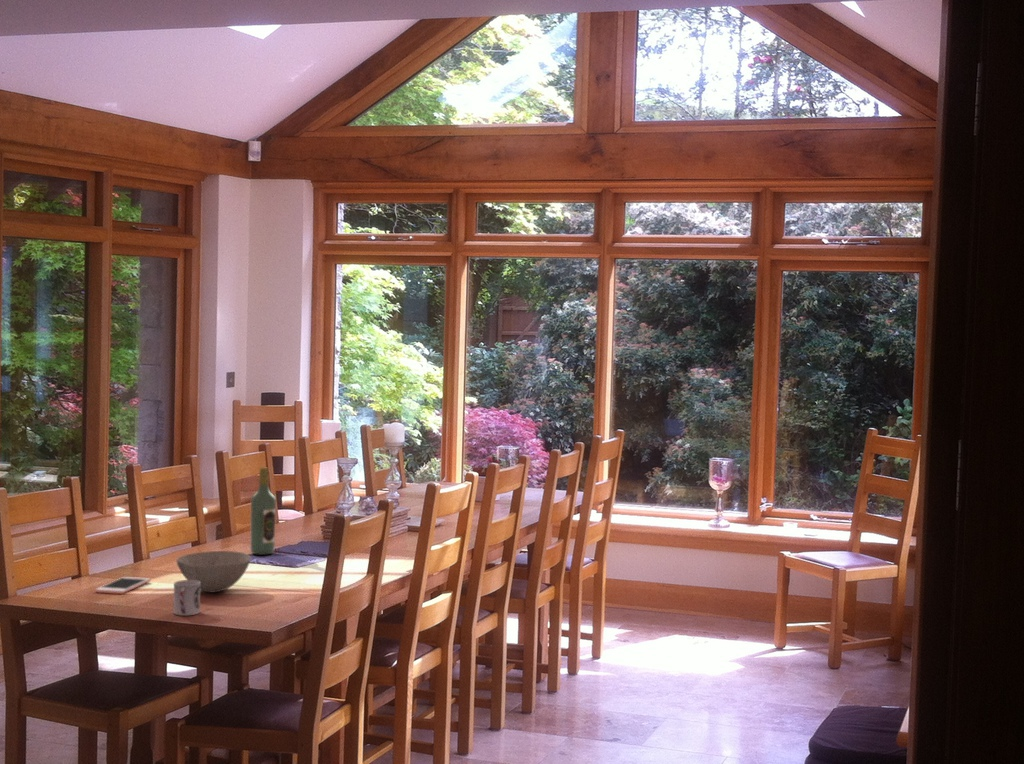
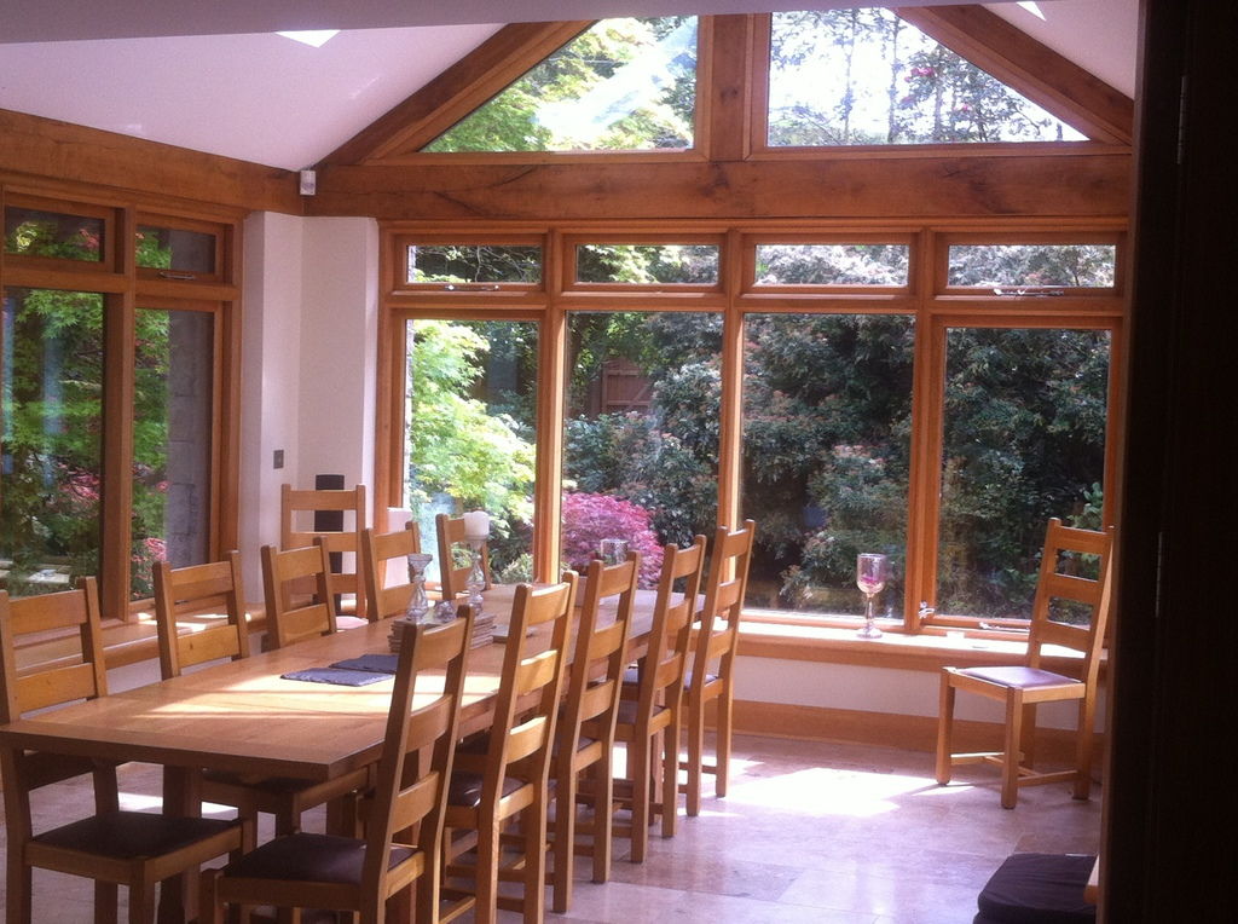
- cell phone [94,576,151,595]
- wine bottle [250,466,277,556]
- cup [173,579,201,616]
- bowl [176,550,252,593]
